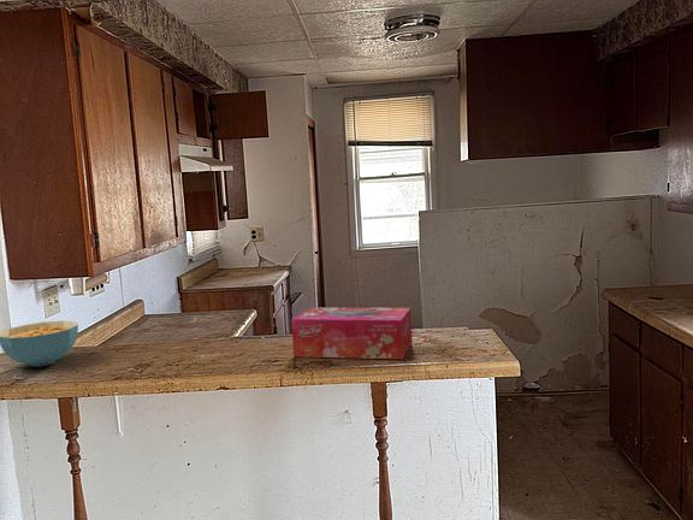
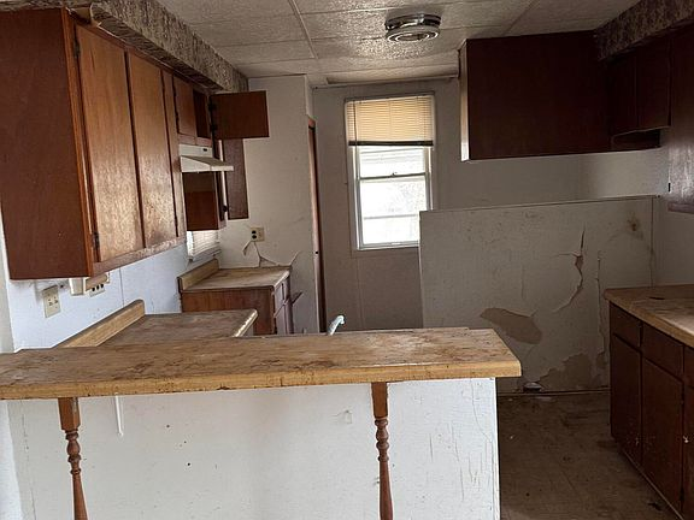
- cereal bowl [0,320,79,368]
- tissue box [290,307,414,360]
